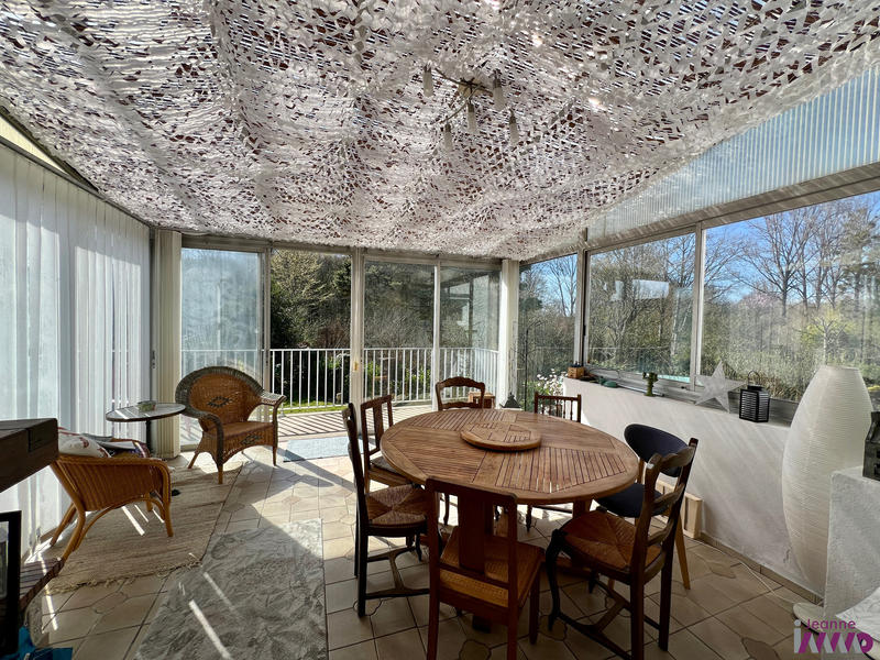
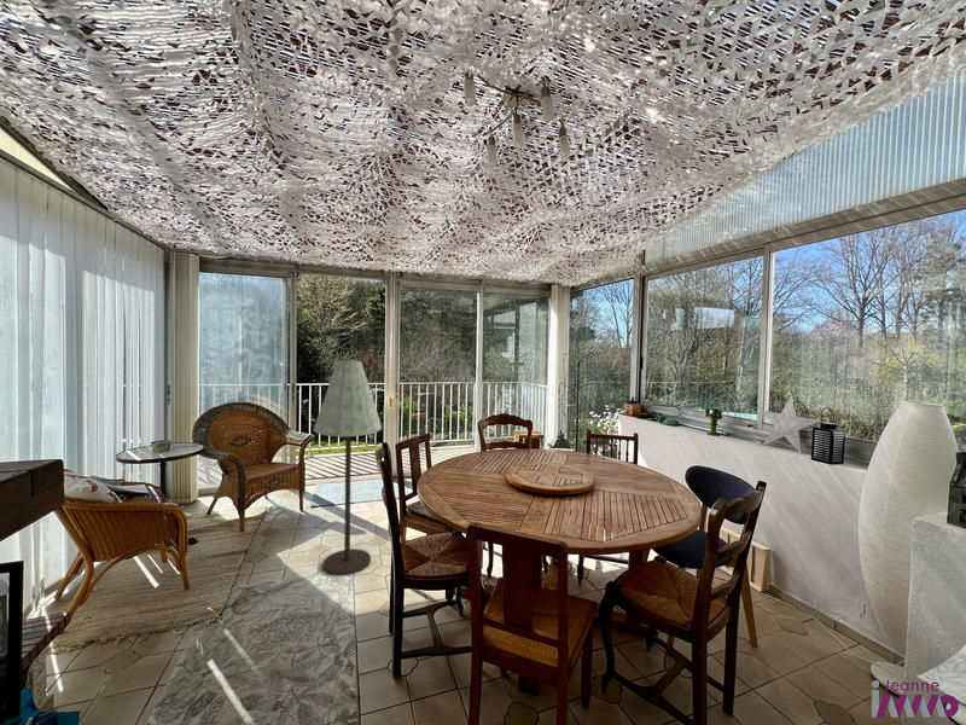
+ floor lamp [312,359,383,576]
